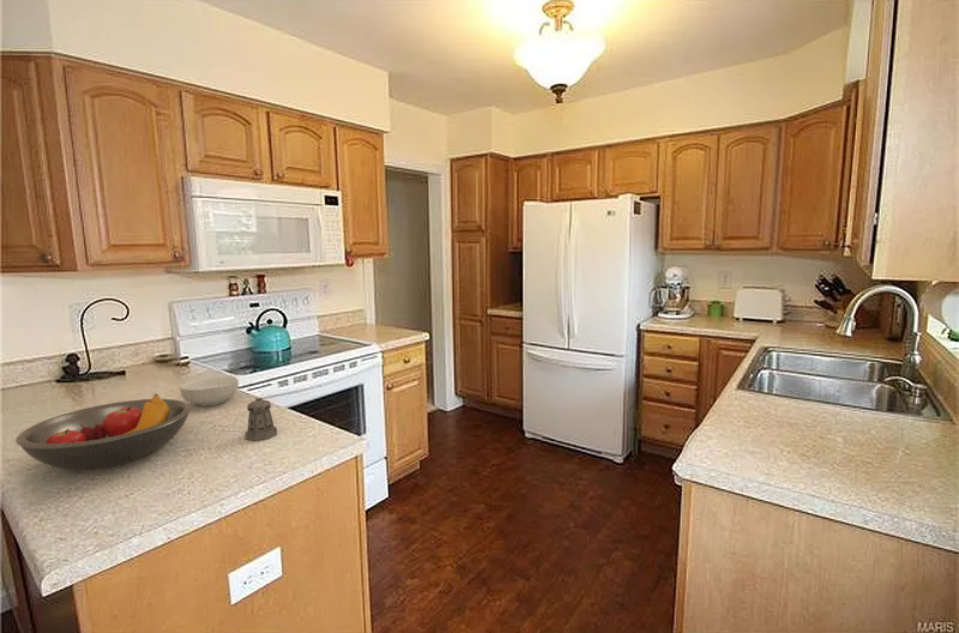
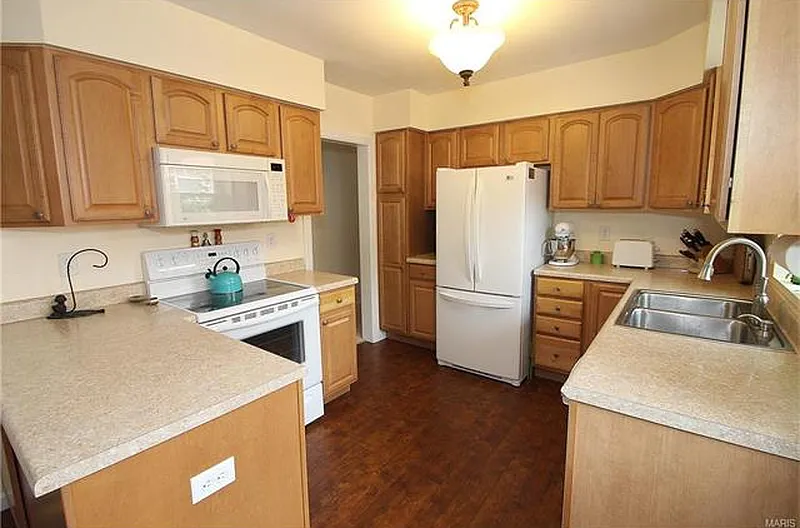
- pepper shaker [245,397,278,441]
- fruit bowl [14,393,192,471]
- cereal bowl [179,375,240,408]
